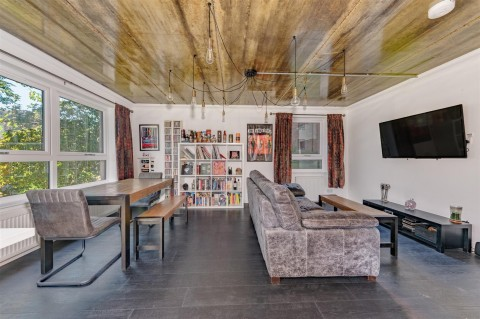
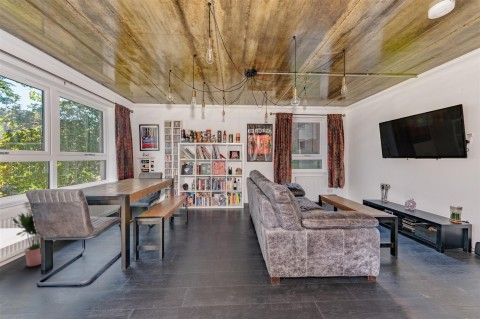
+ potted plant [12,211,42,267]
